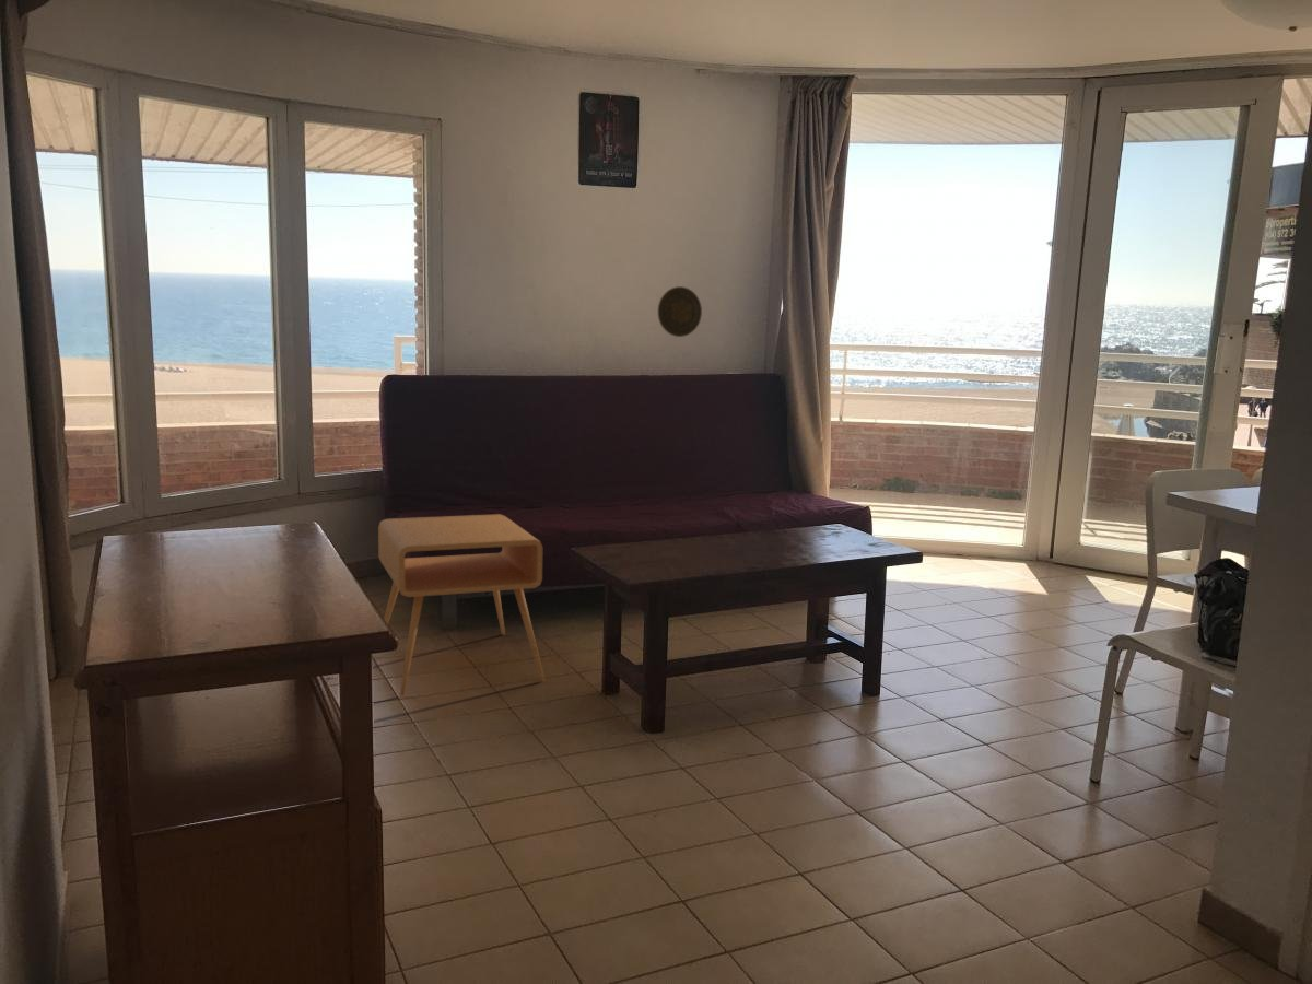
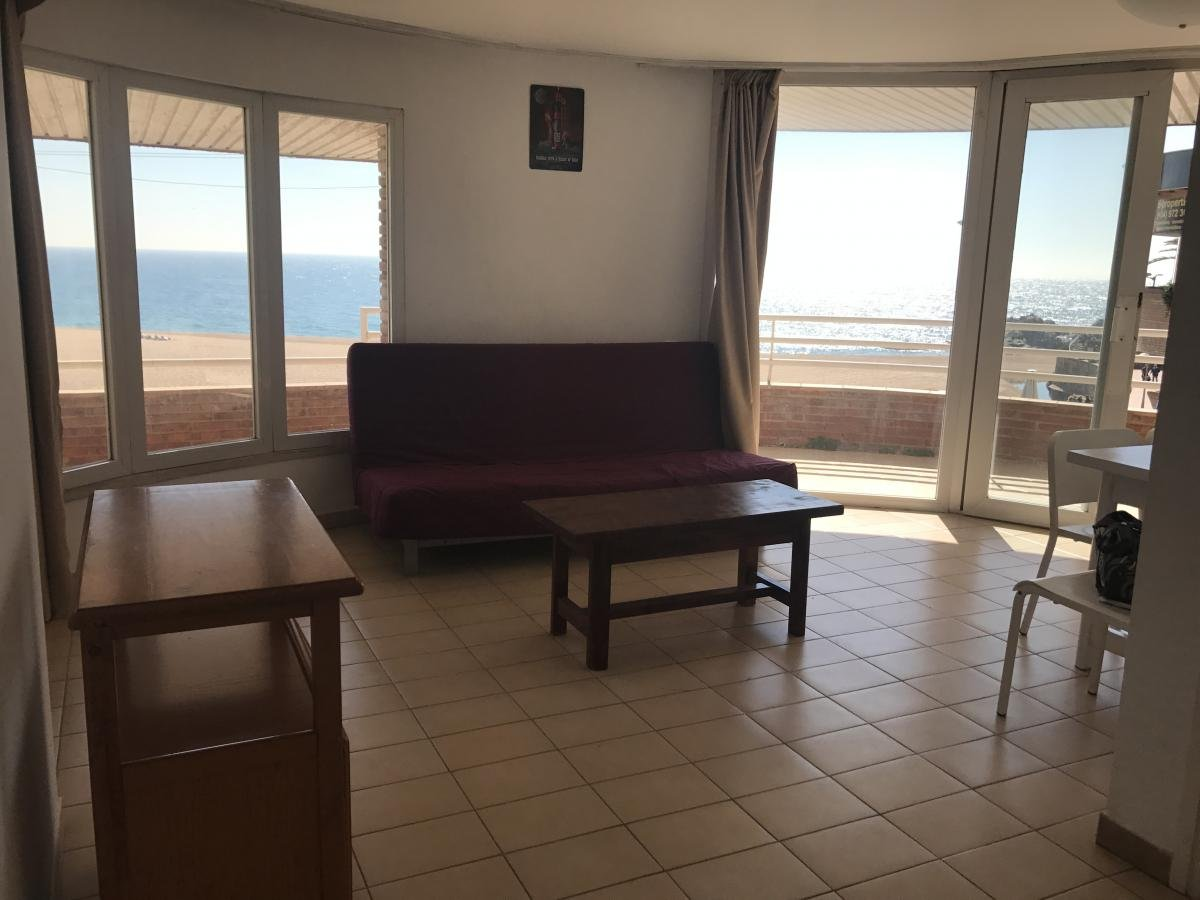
- side table [377,513,546,696]
- decorative plate [657,285,703,338]
